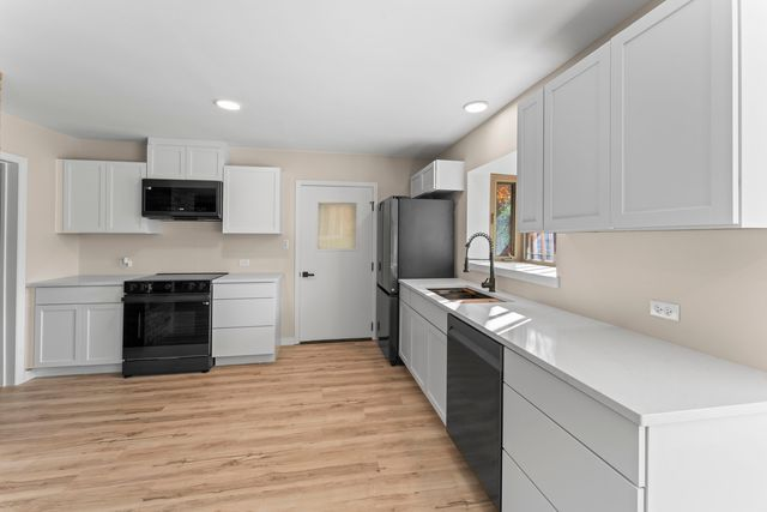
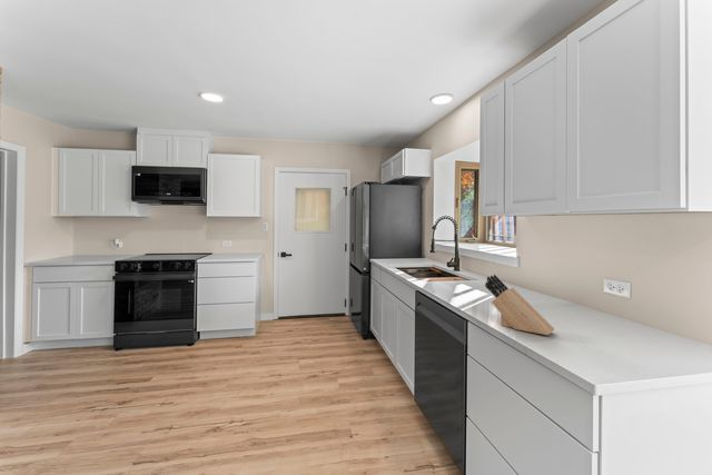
+ knife block [484,274,555,336]
